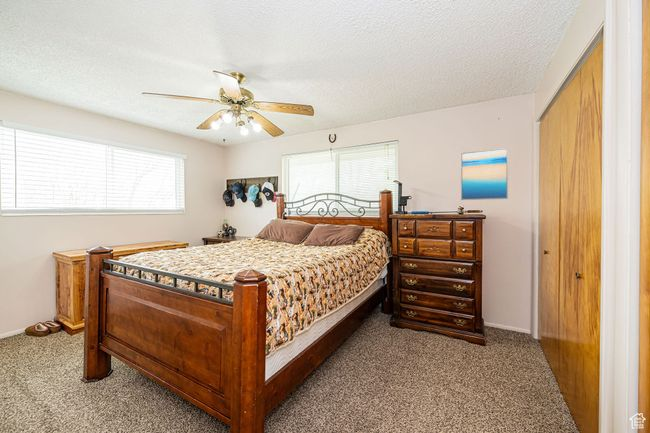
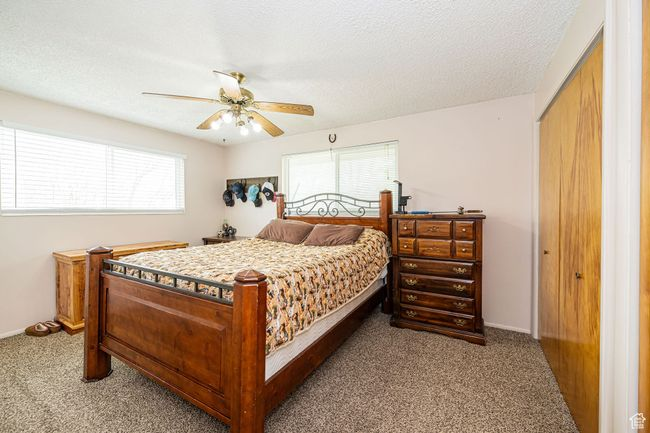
- wall art [460,147,509,201]
